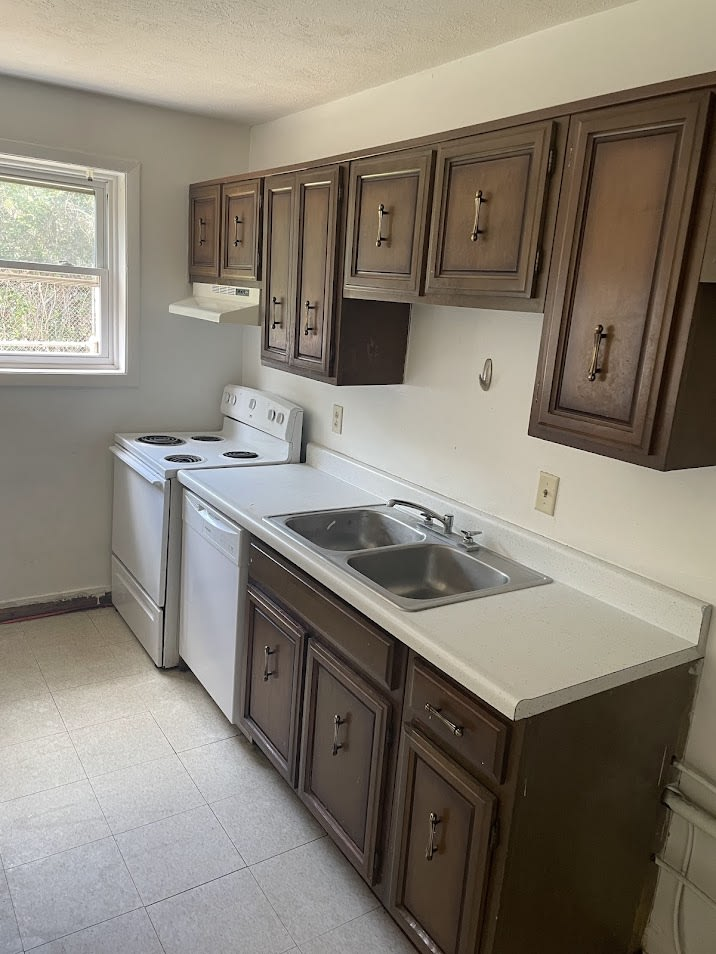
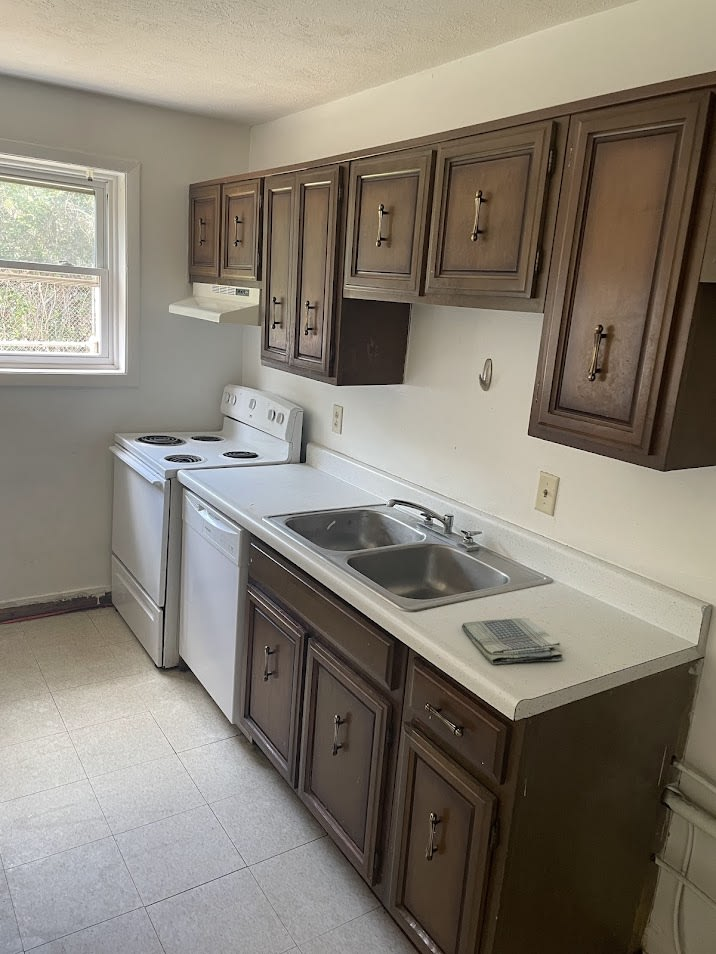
+ dish towel [461,617,564,665]
